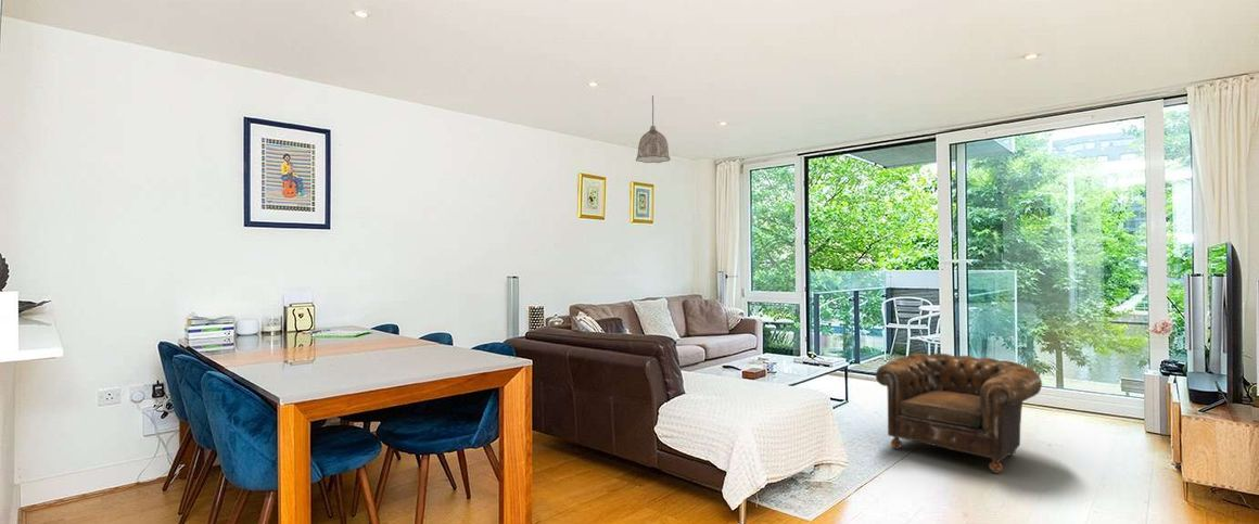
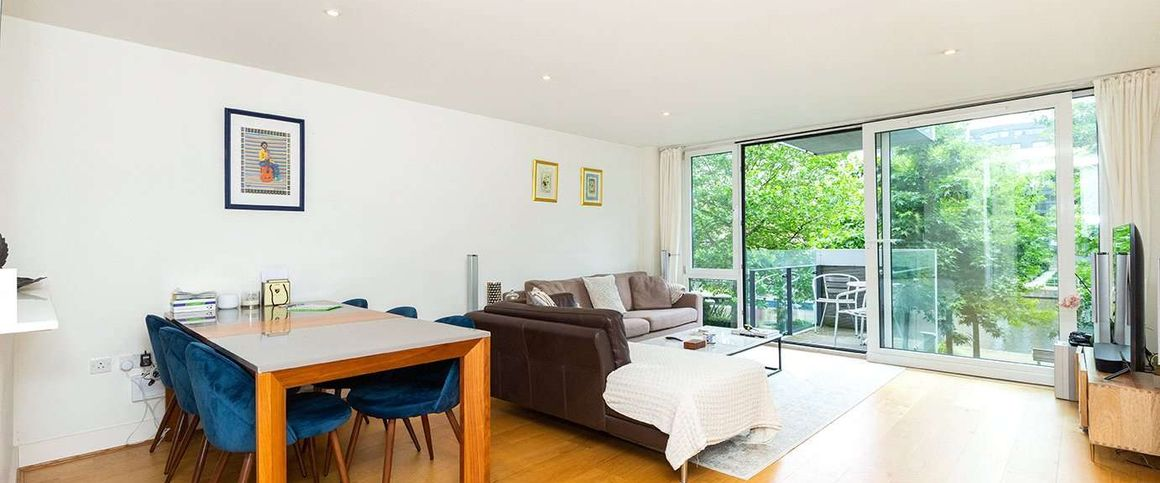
- armchair [875,353,1043,474]
- pendant lamp [635,94,672,164]
